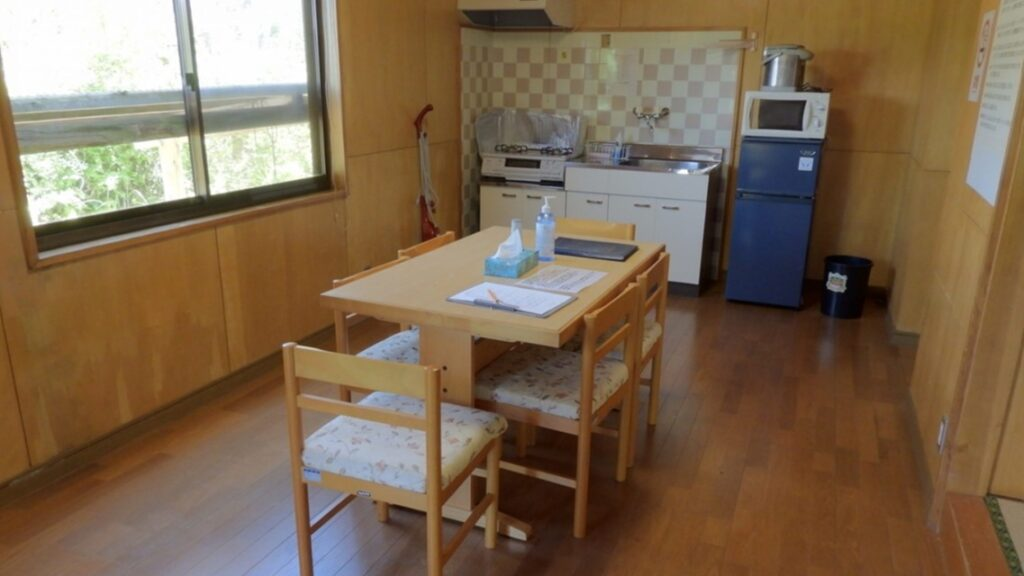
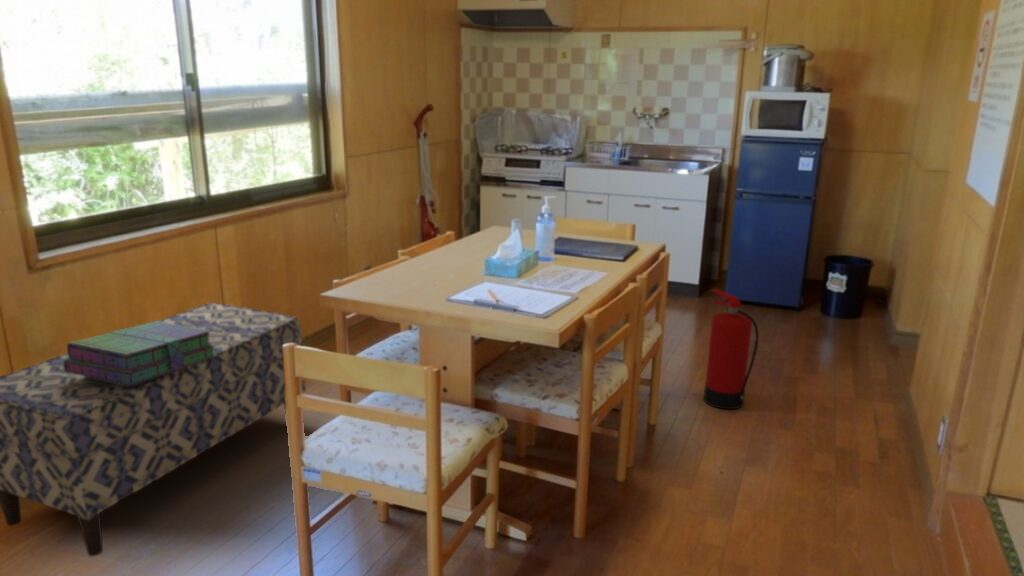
+ stack of books [63,320,217,386]
+ bench [0,302,307,557]
+ fire extinguisher [703,288,760,411]
